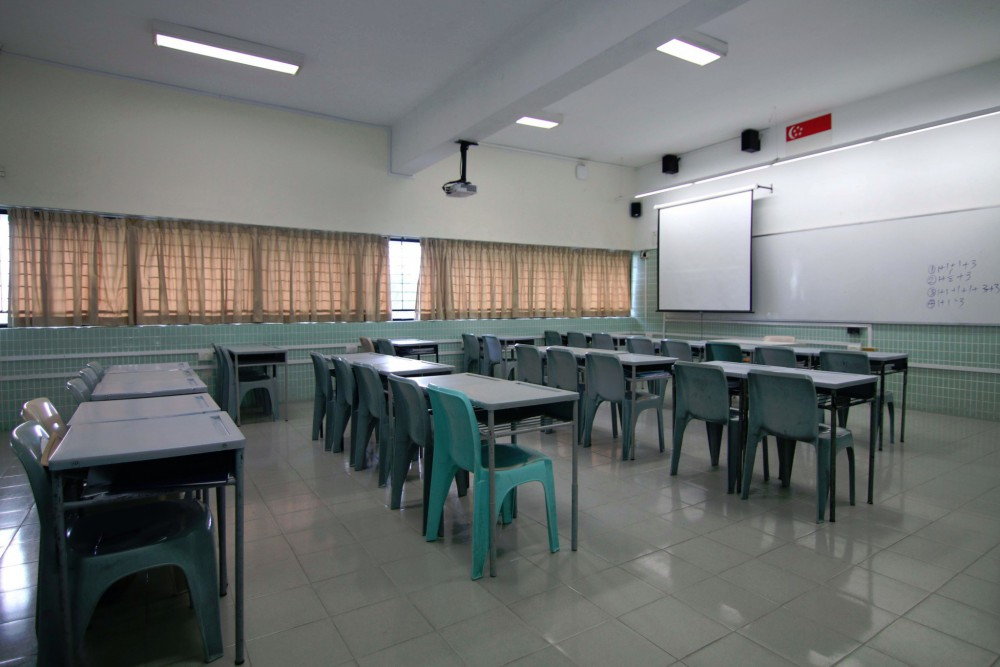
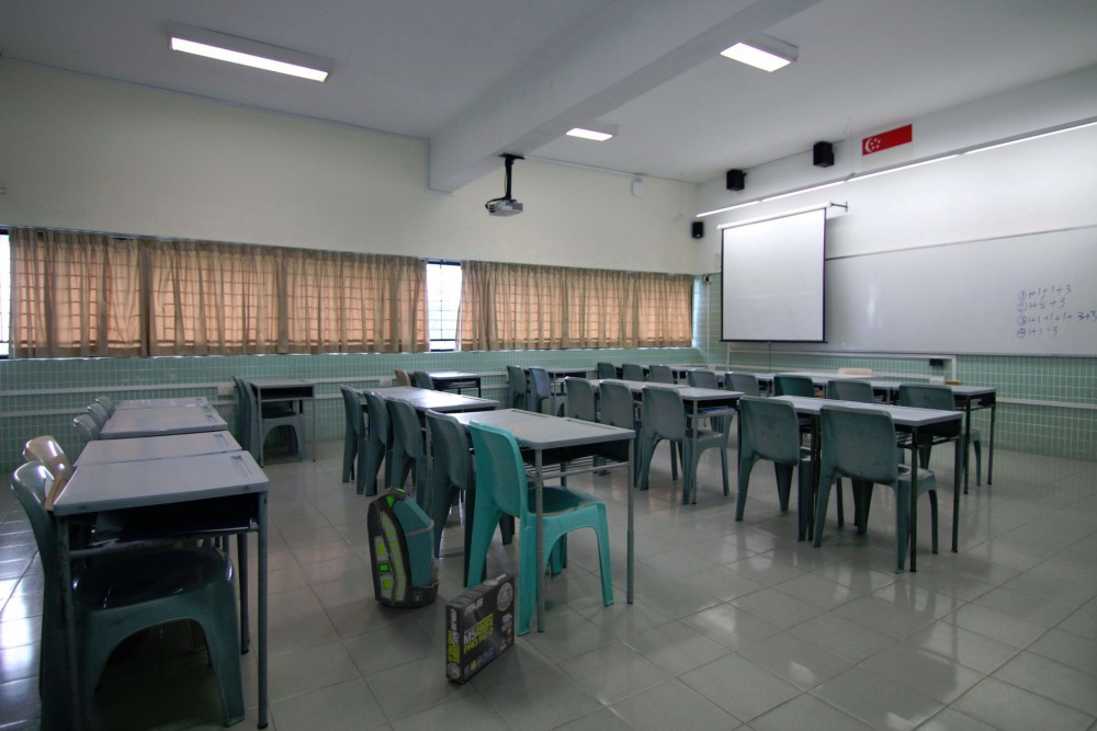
+ box [444,571,516,685]
+ backpack [366,486,441,609]
